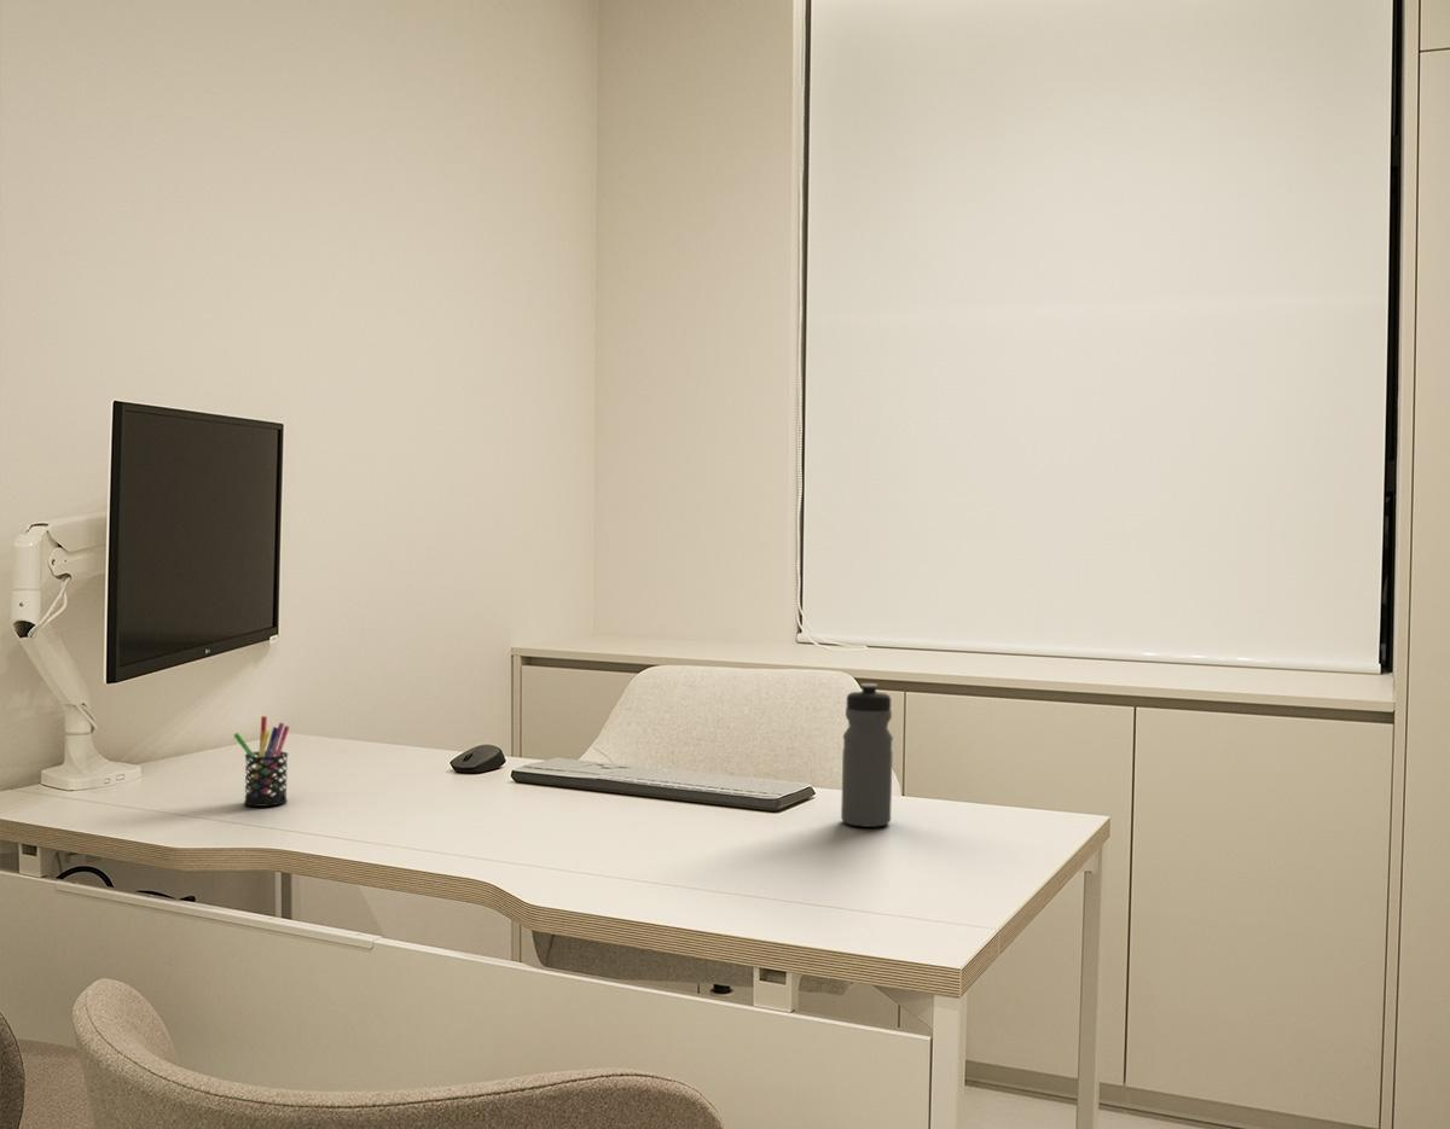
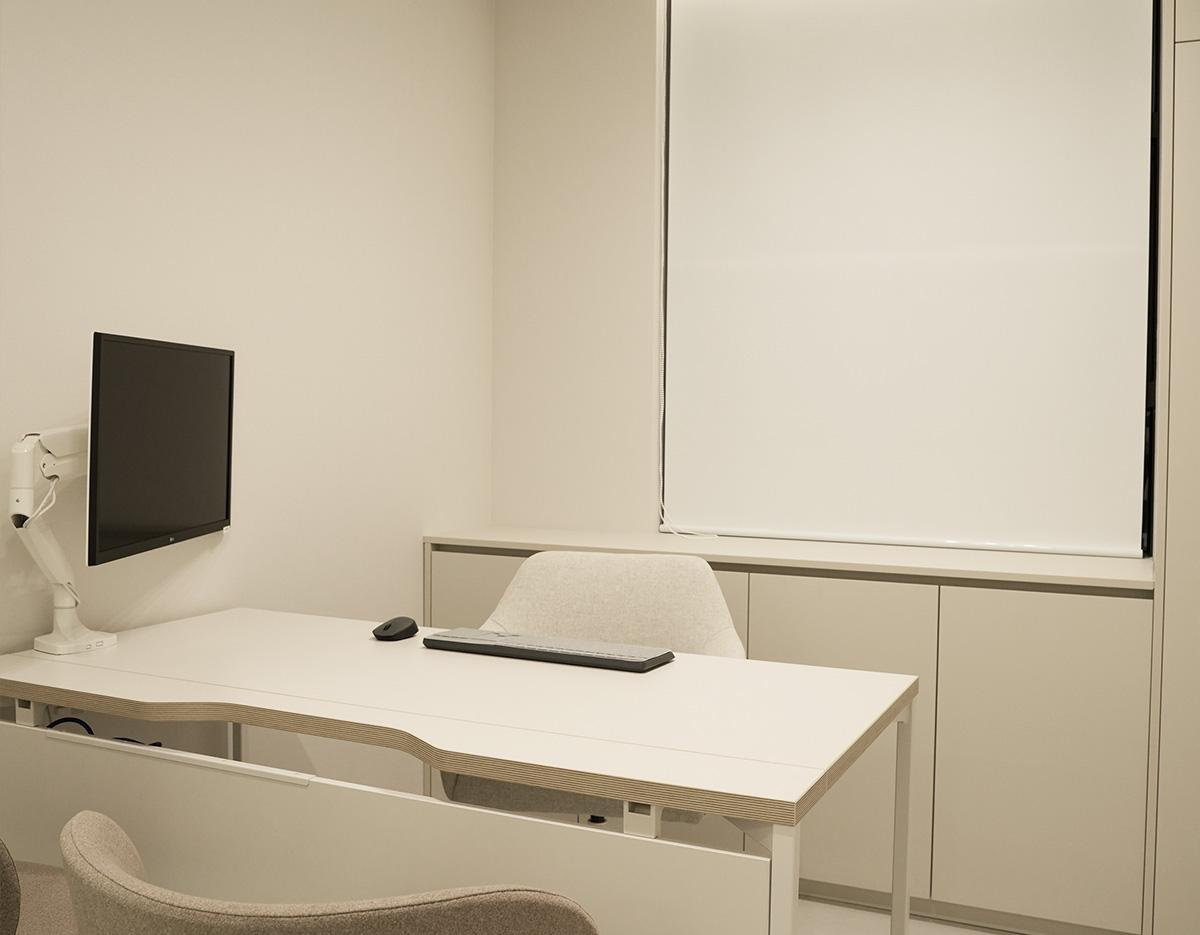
- pen holder [232,715,290,808]
- water bottle [840,682,894,828]
